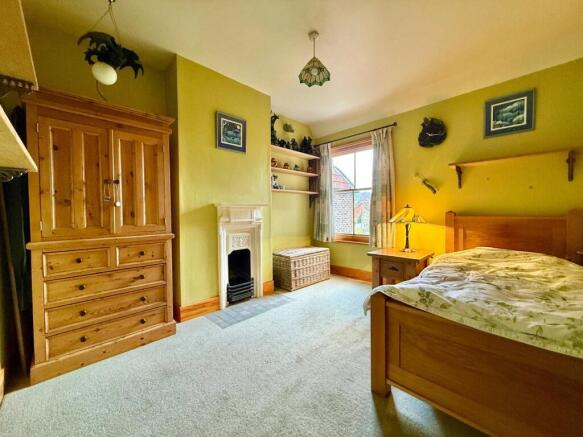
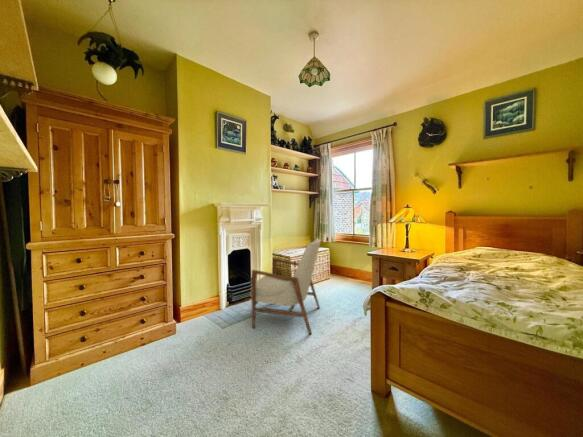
+ armchair [249,237,322,335]
